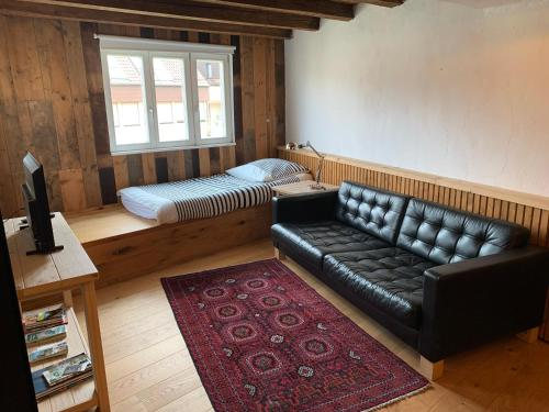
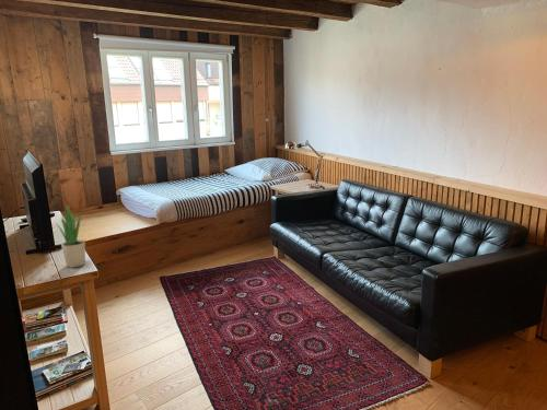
+ potted plant [56,202,86,269]
